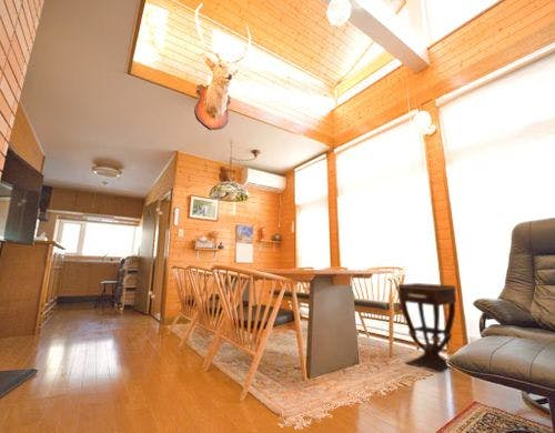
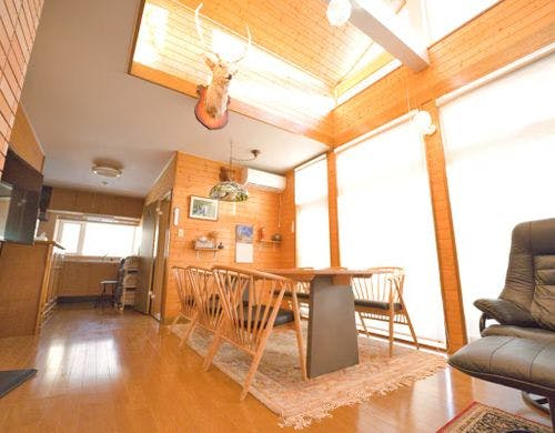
- side table [396,282,457,374]
